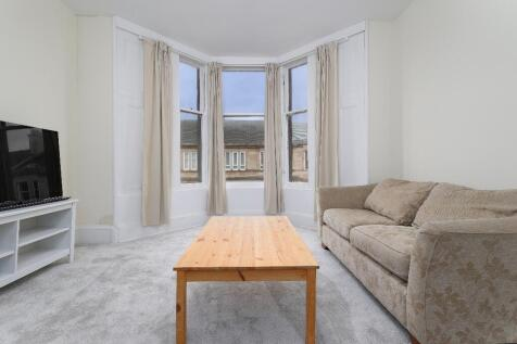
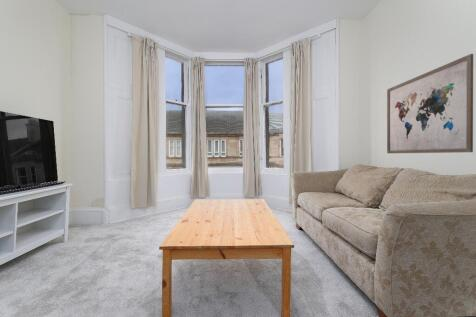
+ wall art [386,53,474,154]
